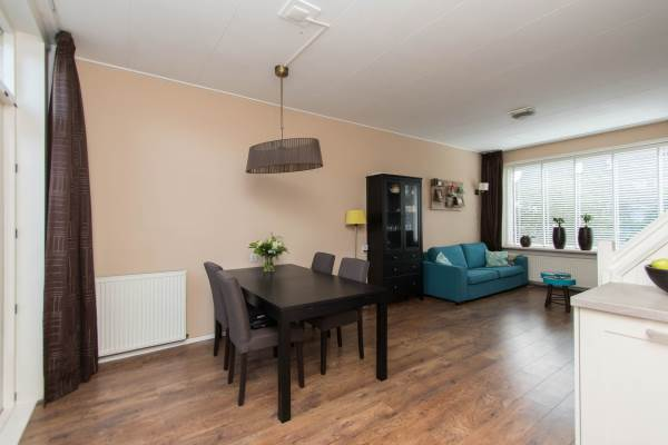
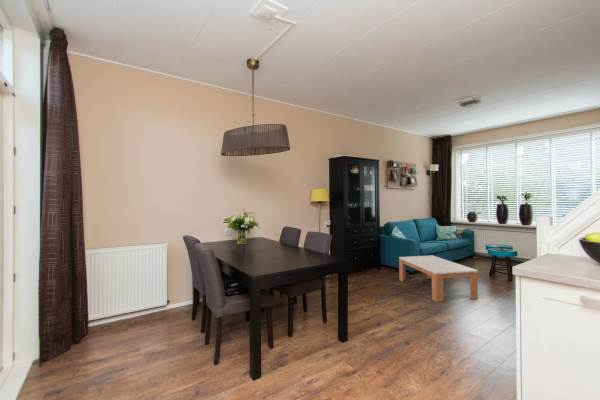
+ coffee table [398,254,479,303]
